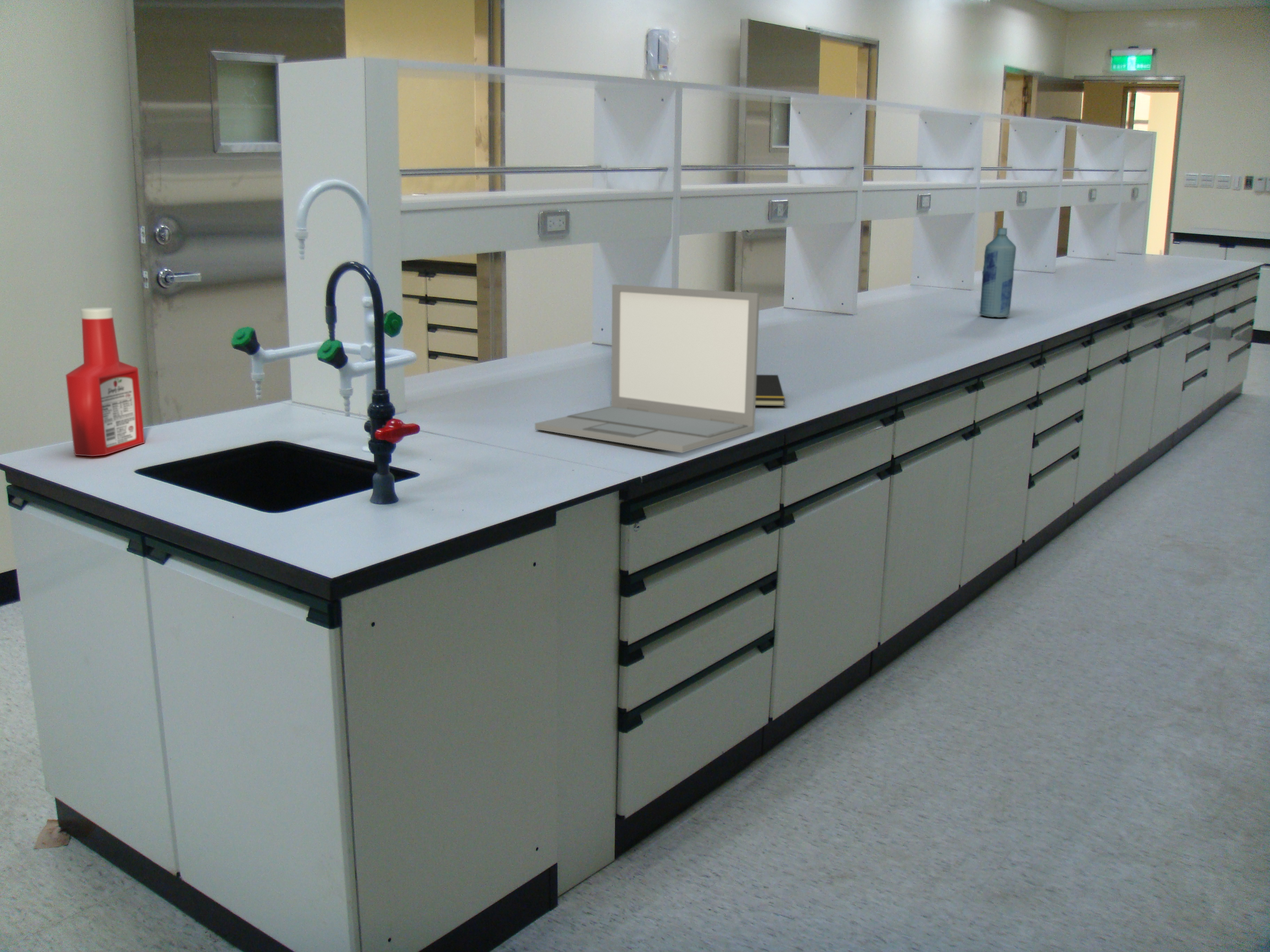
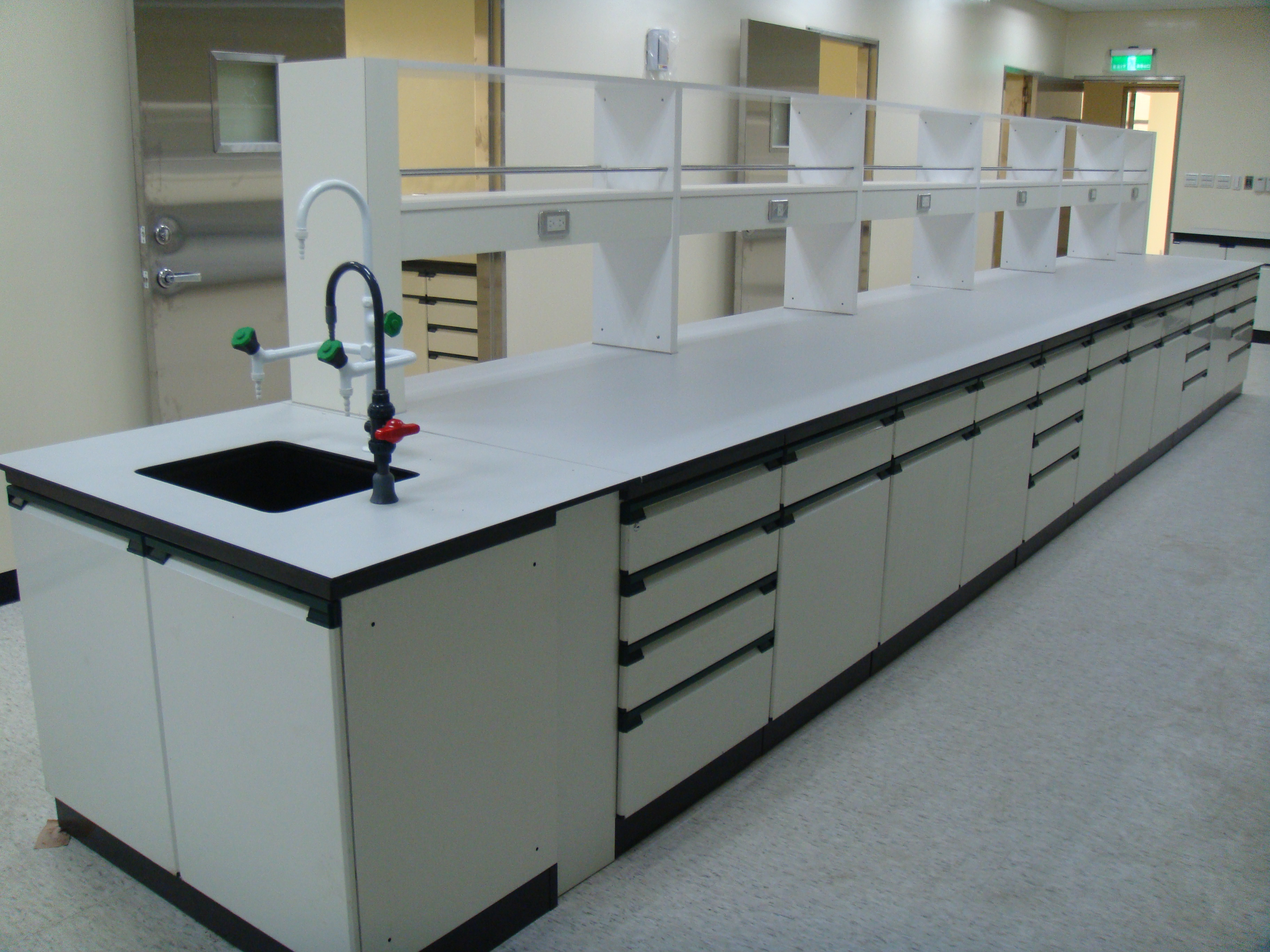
- notepad [755,374,785,406]
- bottle [979,228,1017,318]
- soap bottle [65,307,145,457]
- laptop [535,284,760,453]
